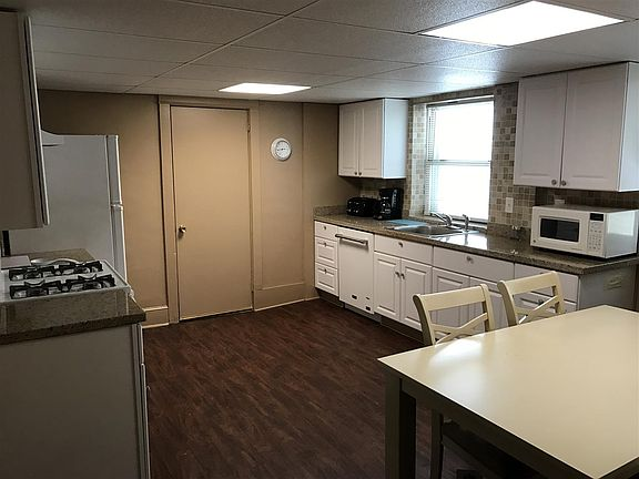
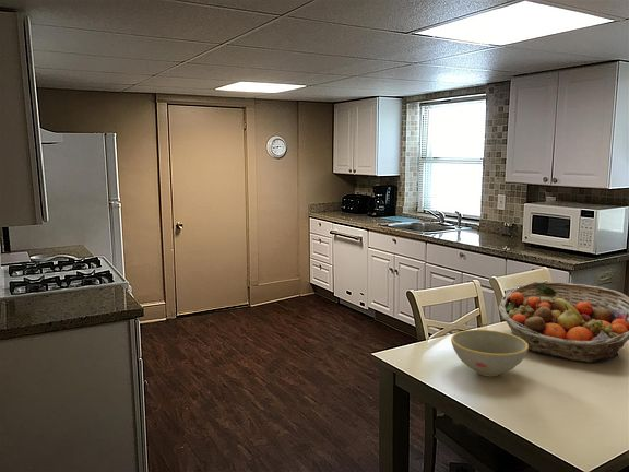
+ fruit basket [498,281,629,364]
+ bowl [450,329,529,377]
